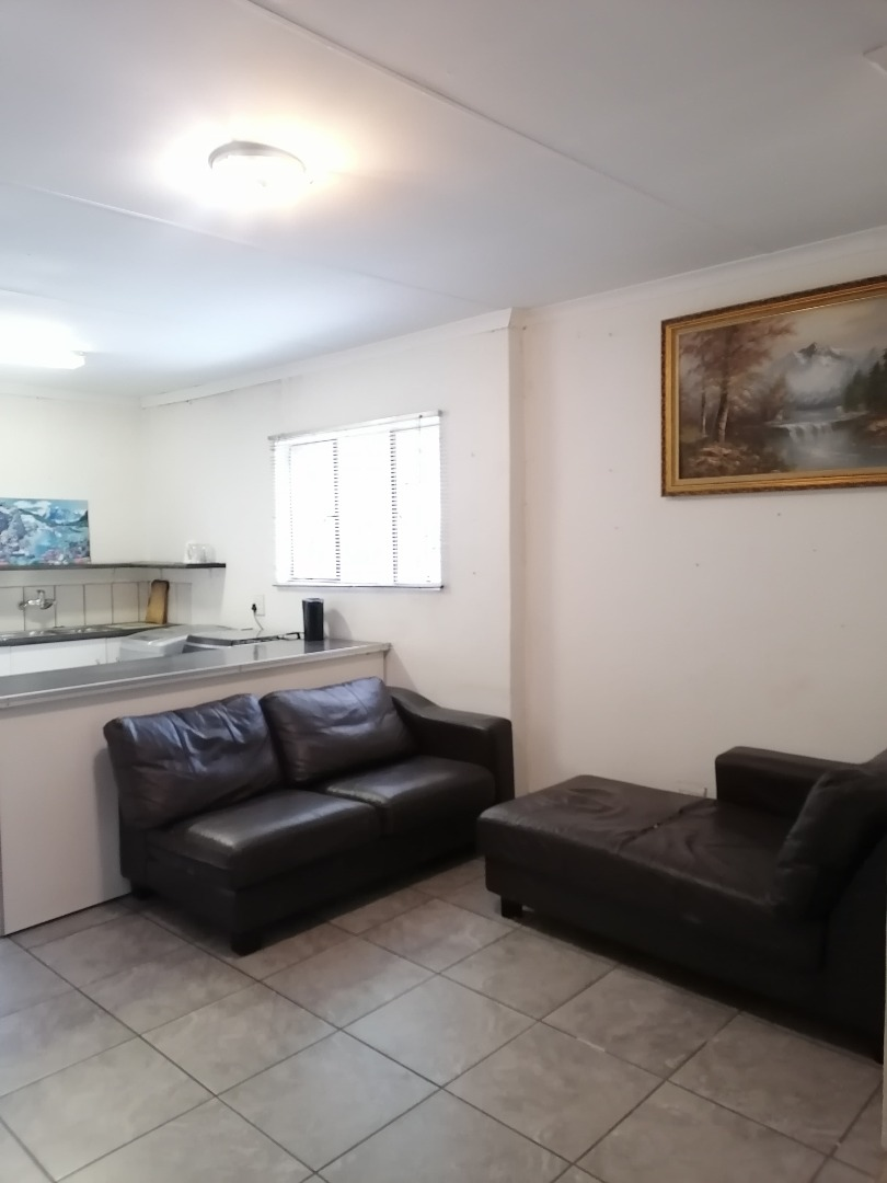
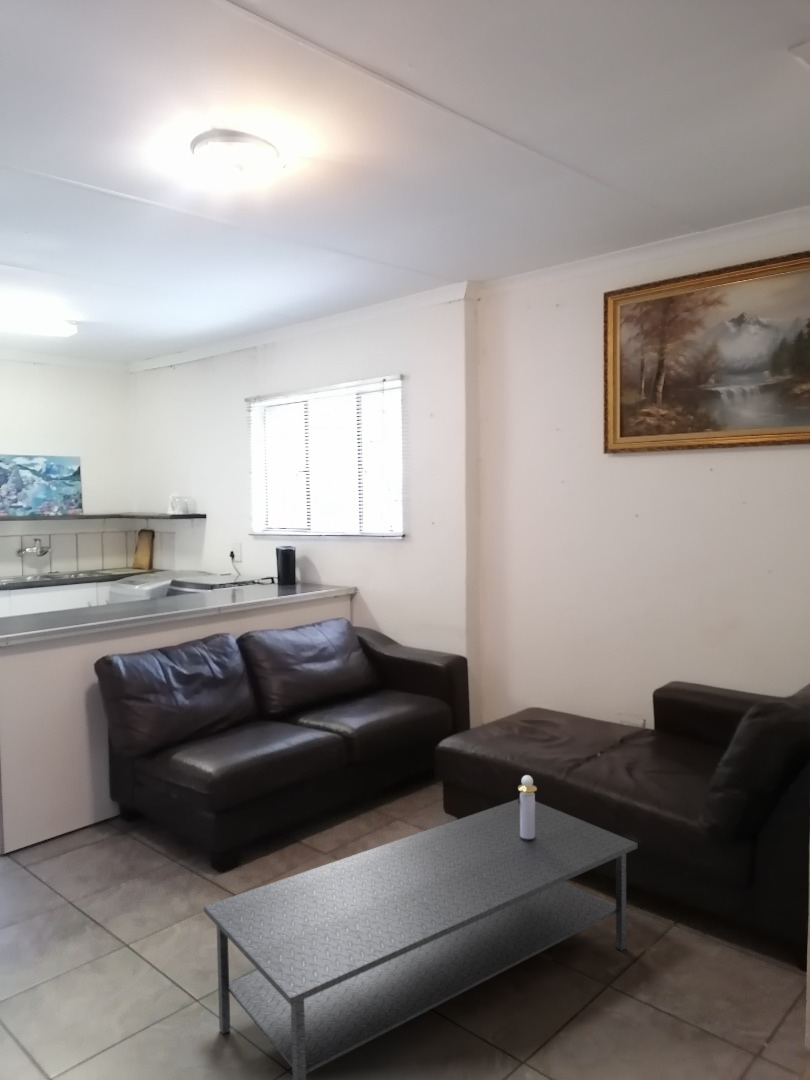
+ perfume bottle [517,774,538,839]
+ coffee table [203,798,638,1080]
